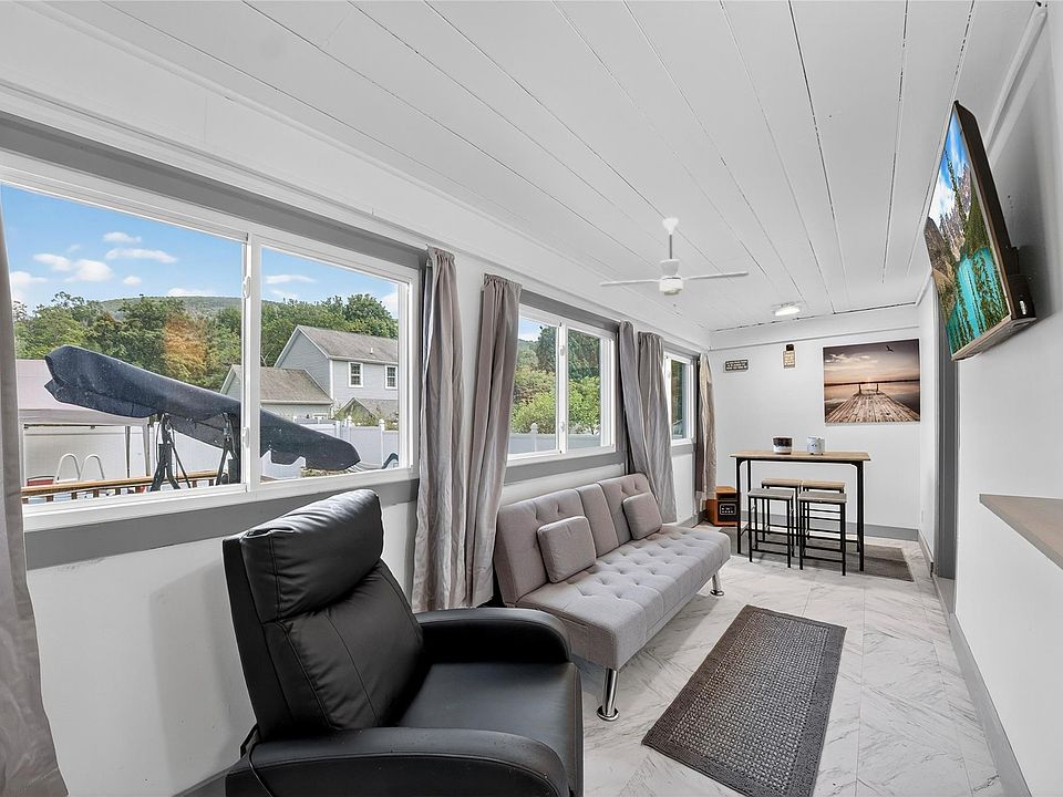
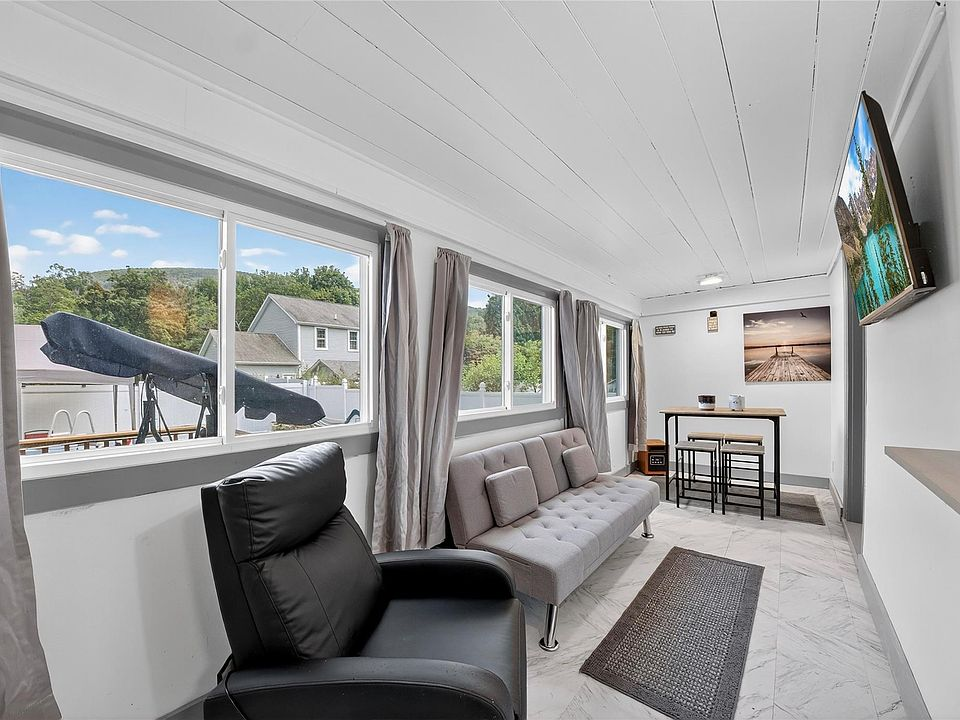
- ceiling fan [599,217,750,297]
